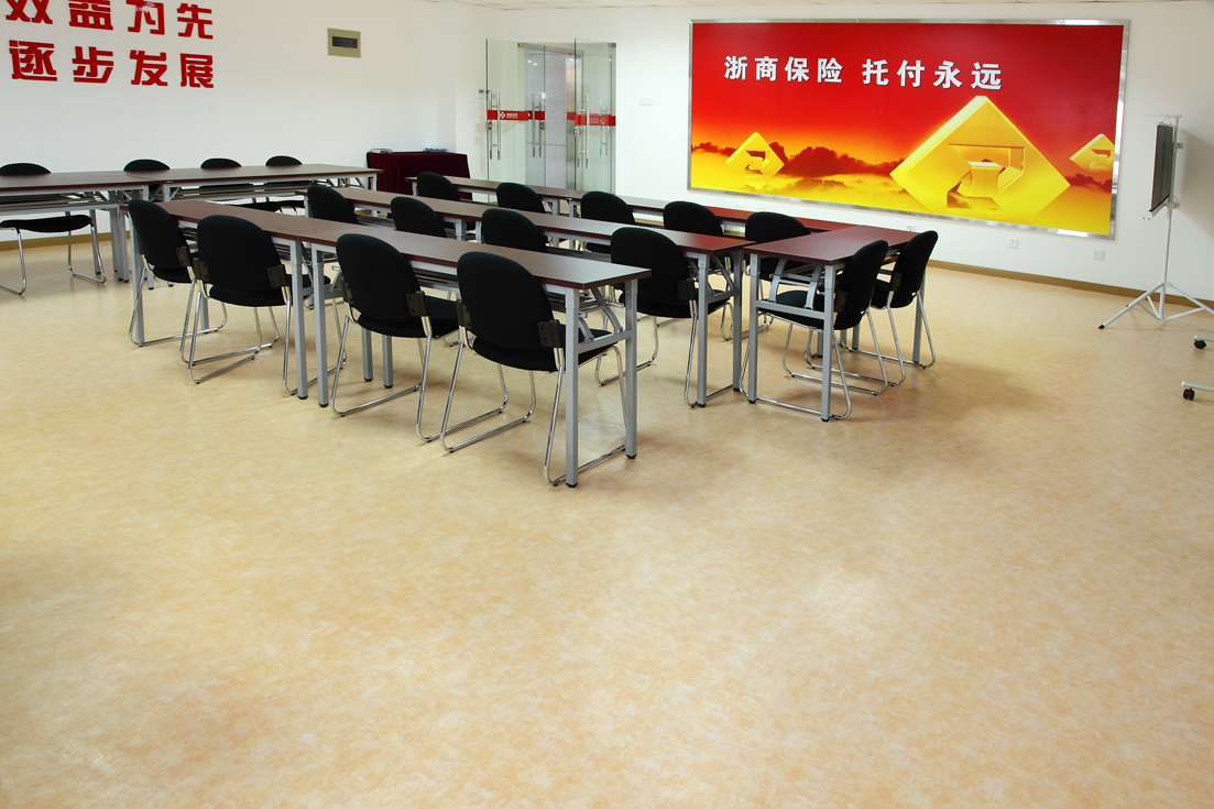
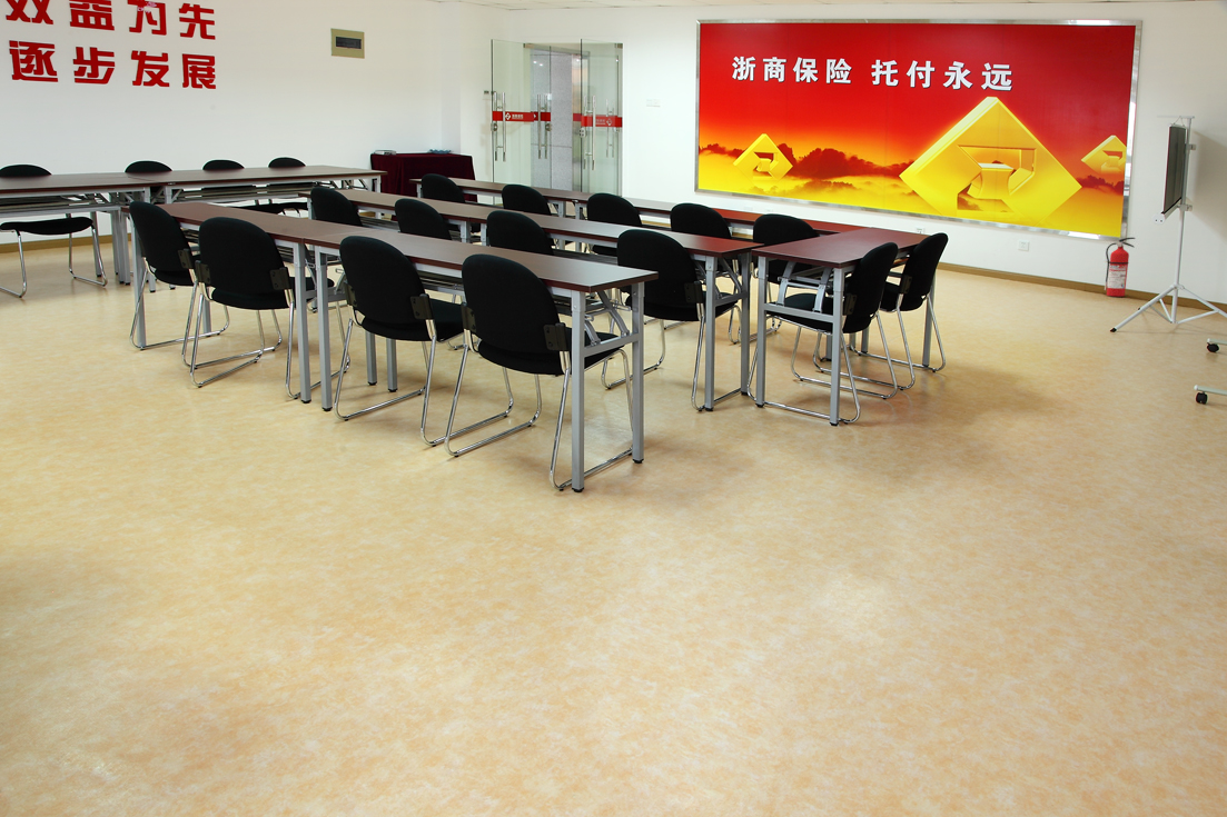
+ fire extinguisher [1104,237,1137,298]
